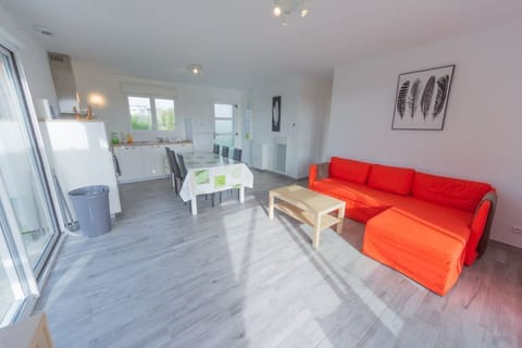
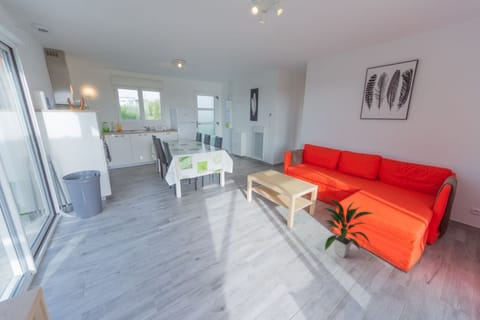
+ indoor plant [321,197,374,259]
